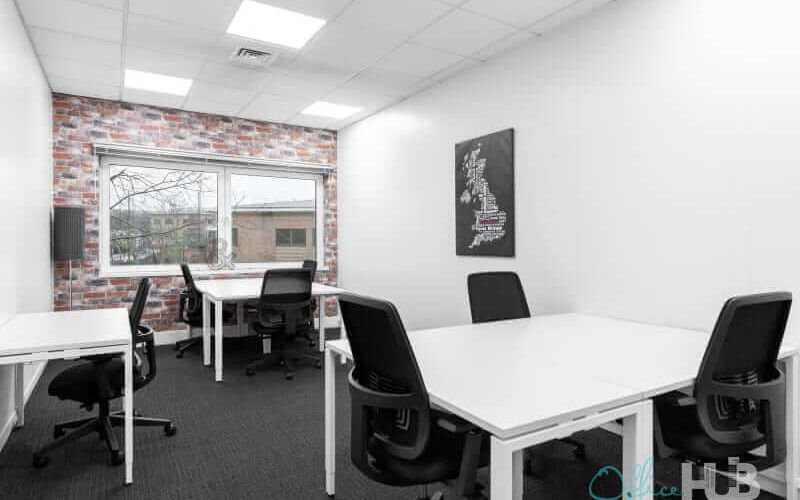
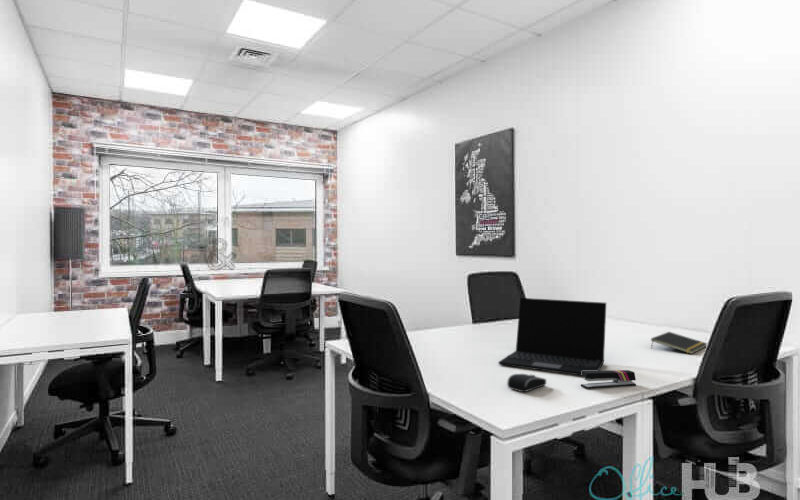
+ stapler [580,369,637,390]
+ computer mouse [506,373,547,393]
+ laptop [497,297,607,376]
+ notepad [650,331,708,355]
